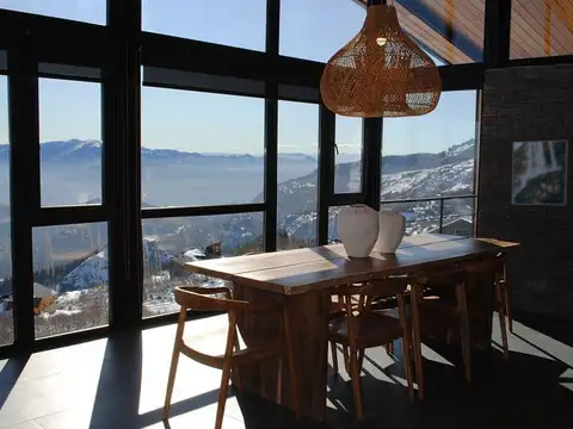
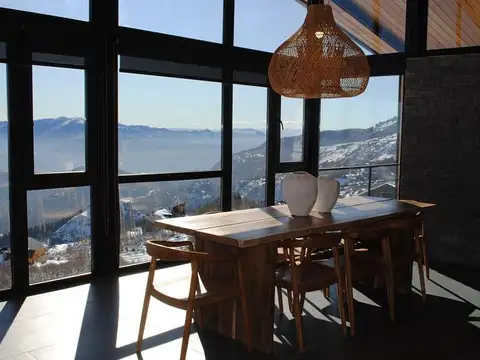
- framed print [511,139,569,206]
